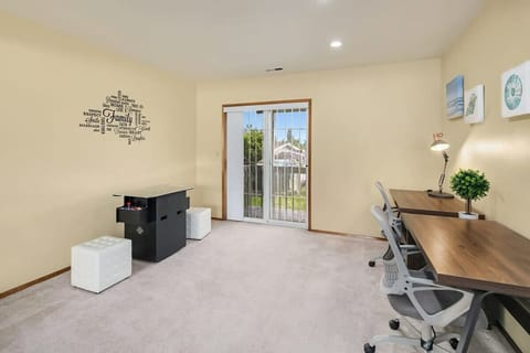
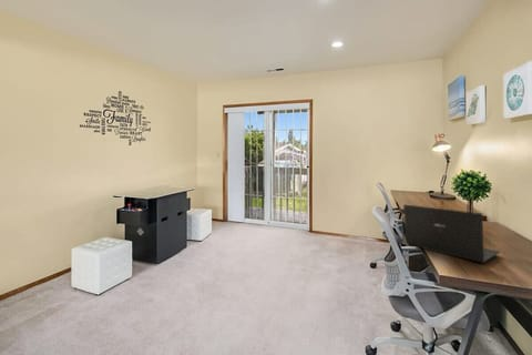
+ laptop [402,203,501,263]
